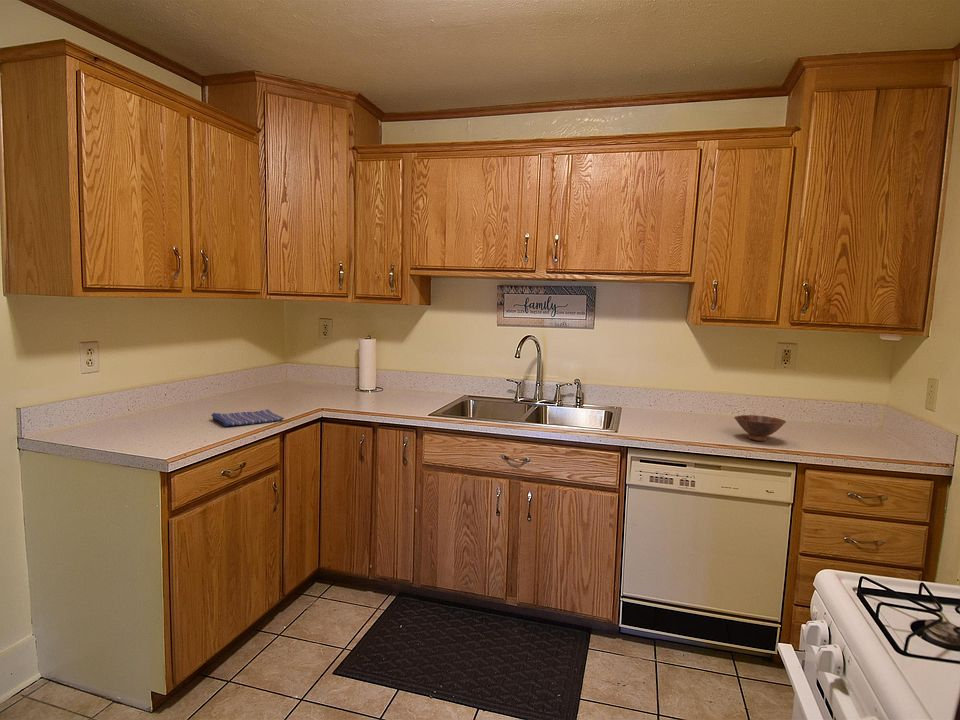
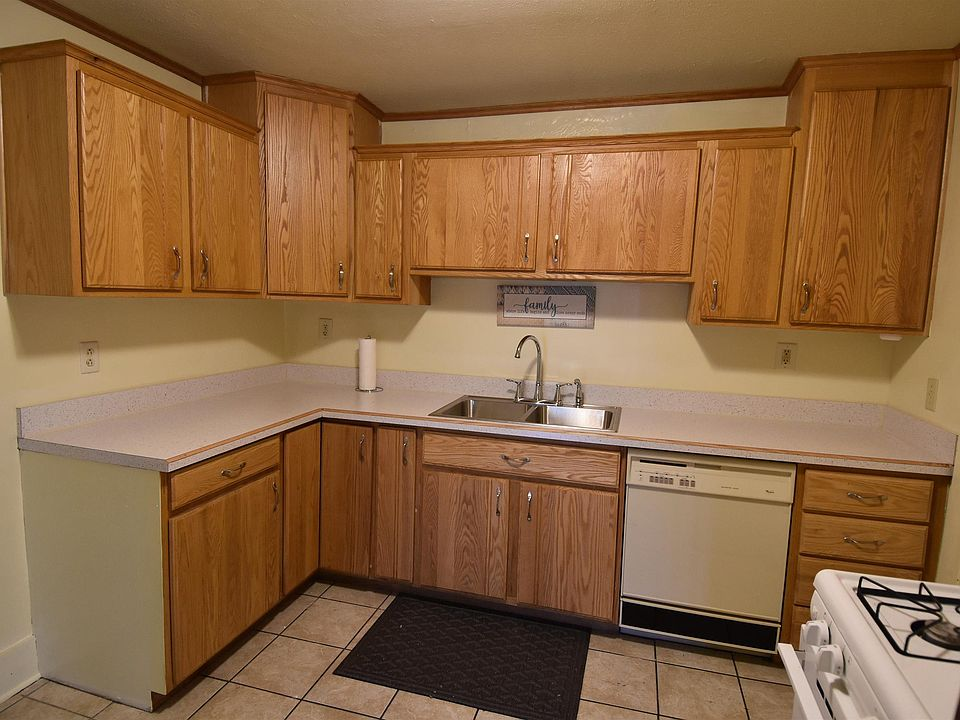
- bowl [733,414,787,442]
- dish towel [210,408,285,427]
